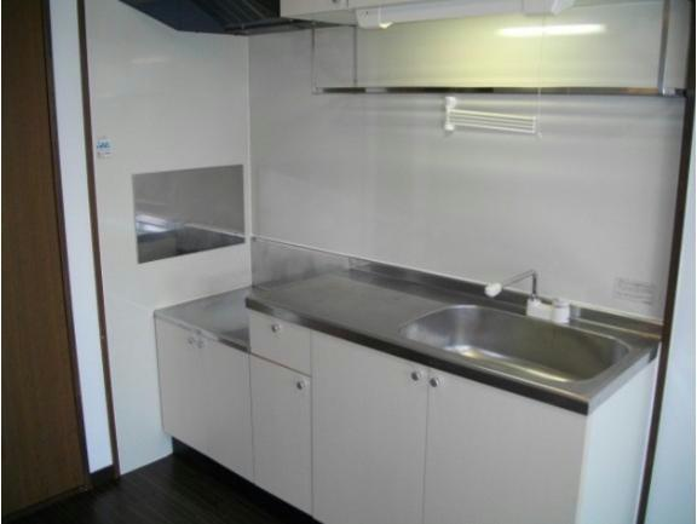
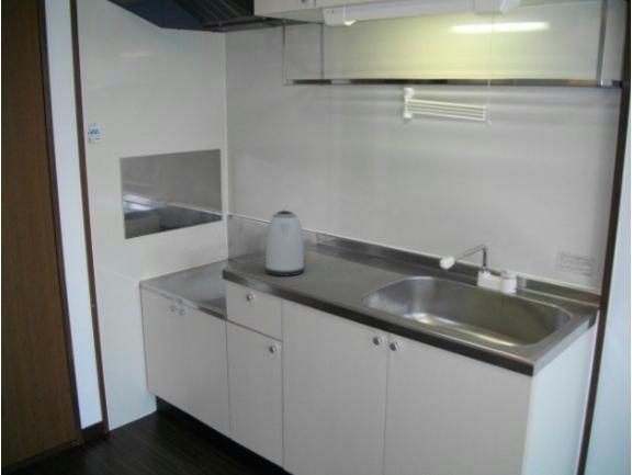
+ kettle [264,210,305,278]
